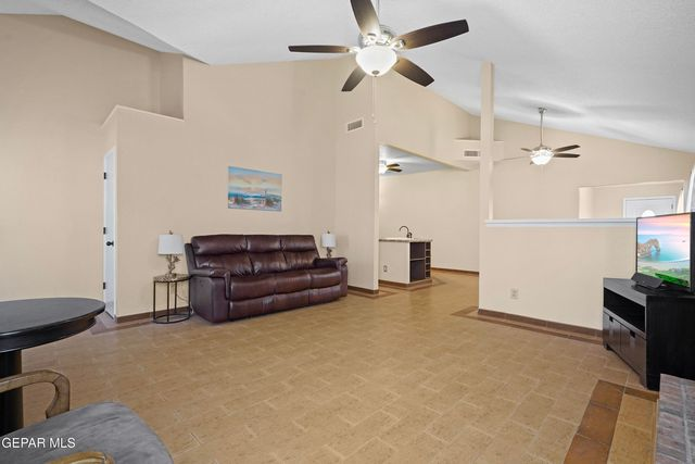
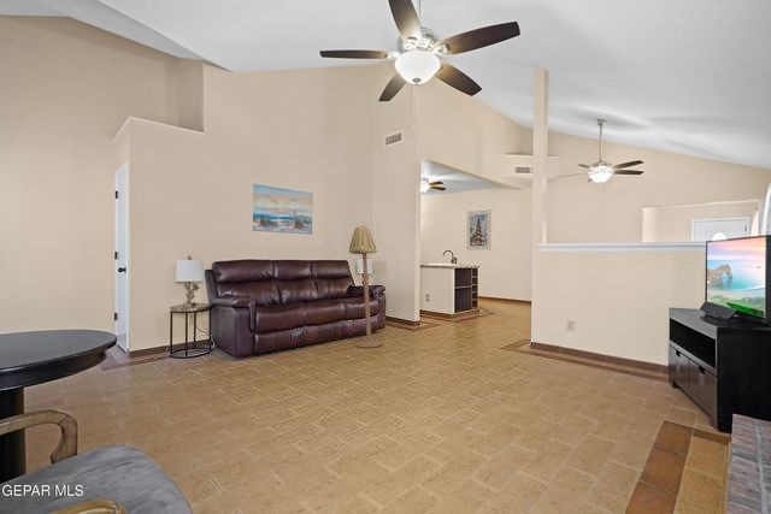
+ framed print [465,208,493,252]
+ floor lamp [348,224,383,349]
